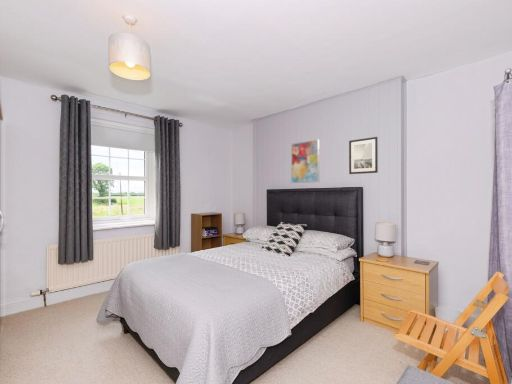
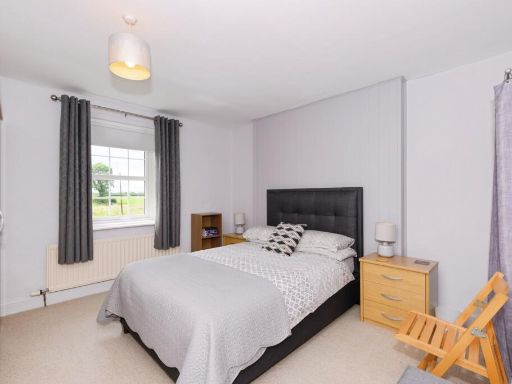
- wall art [348,136,379,175]
- wall art [290,138,320,184]
